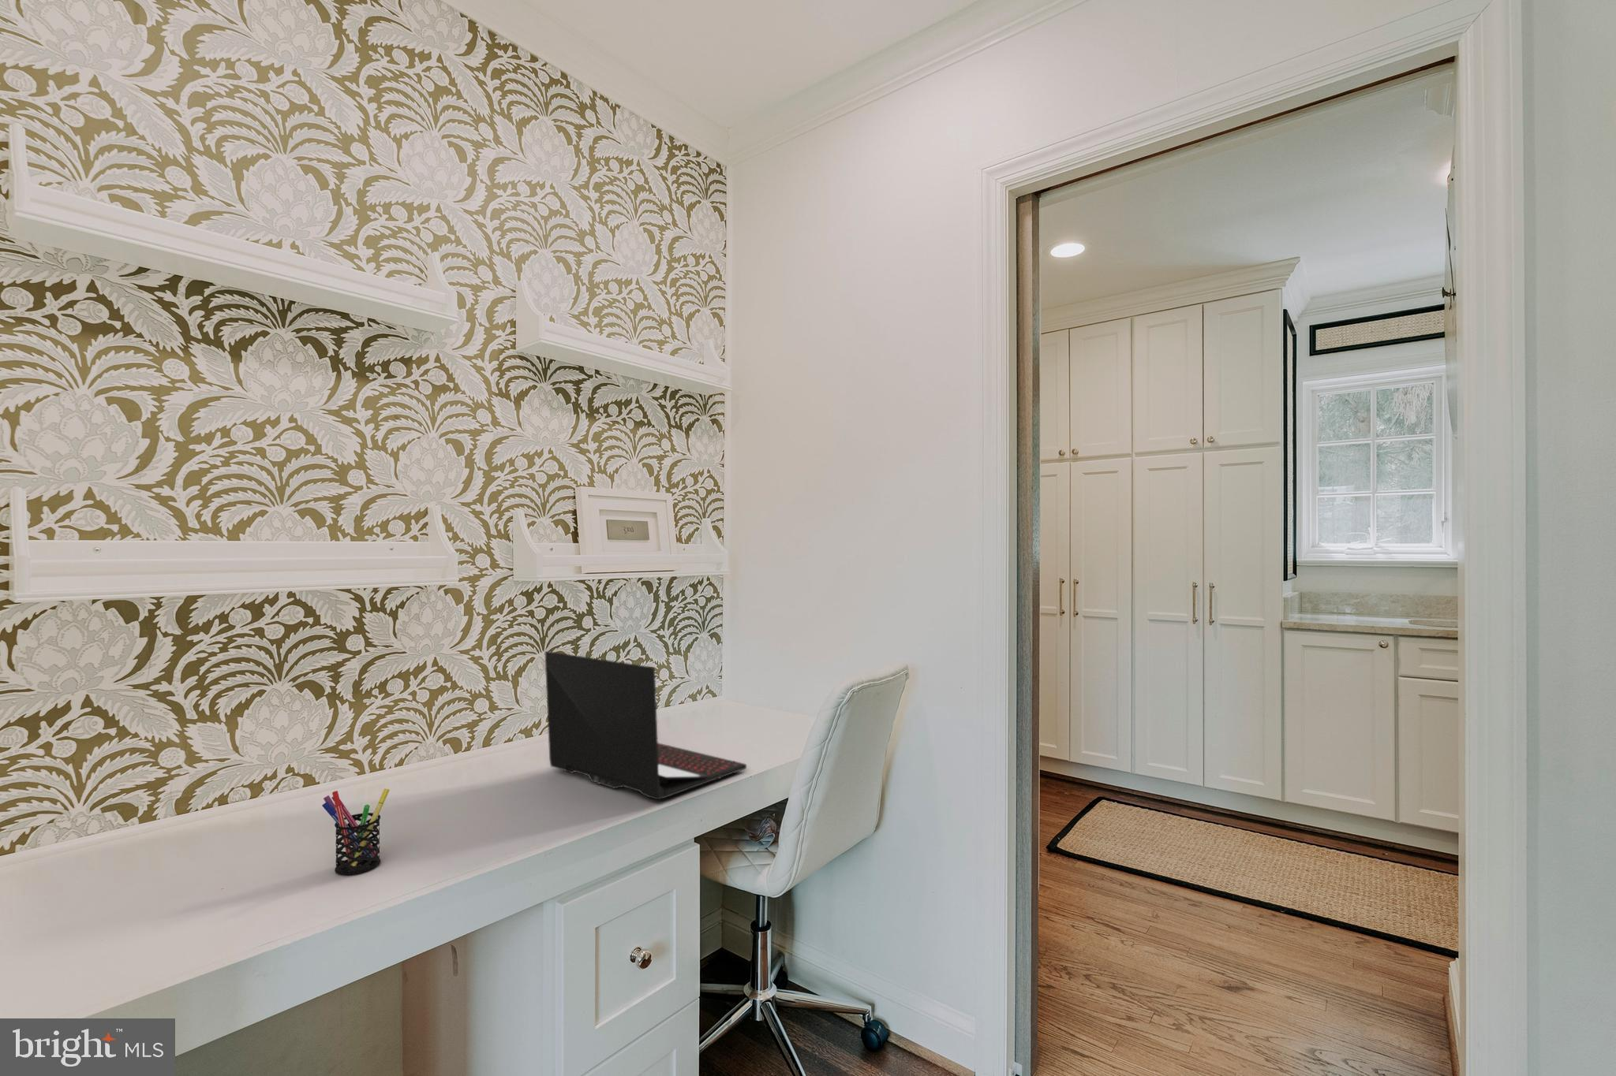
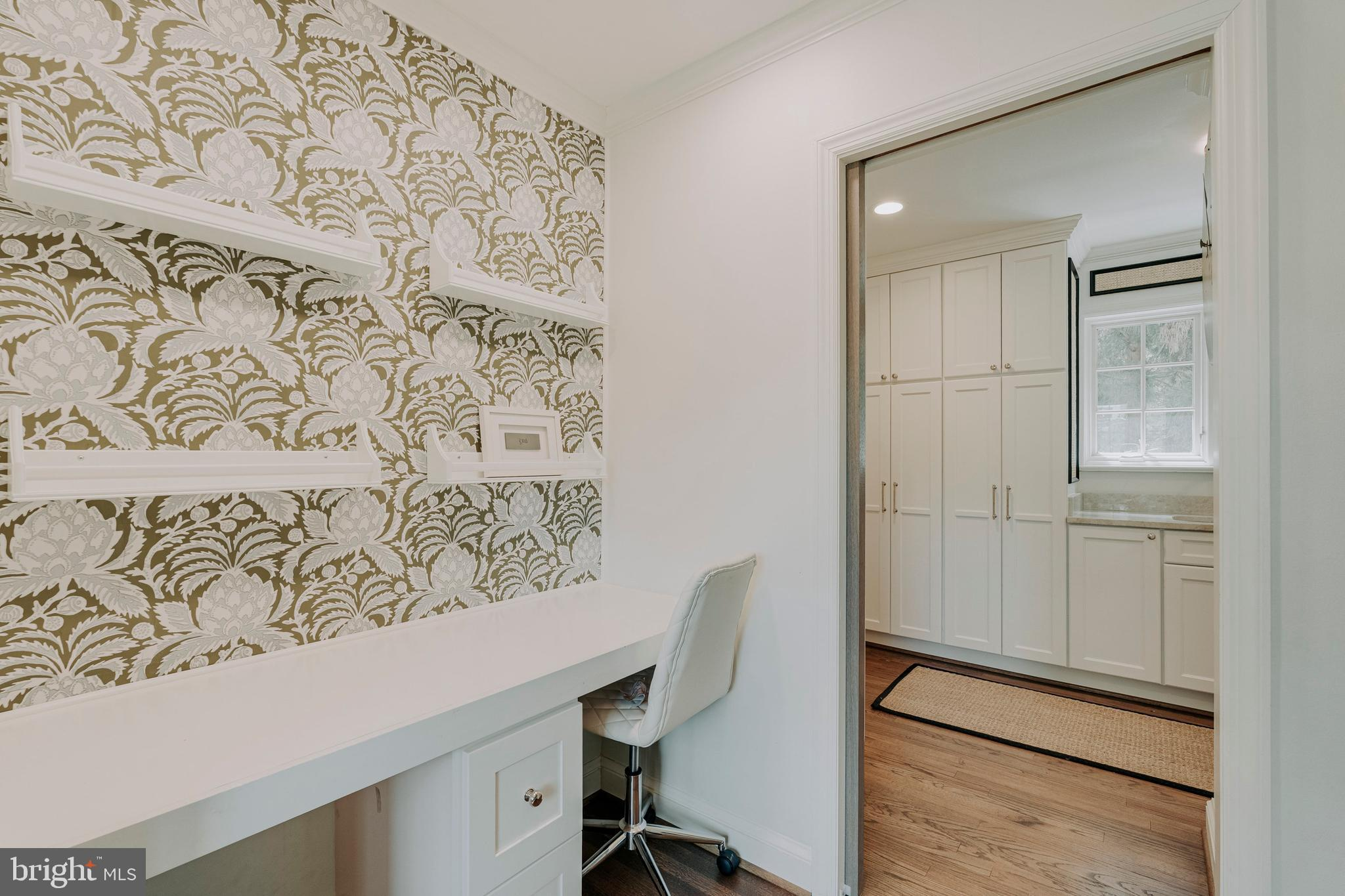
- laptop [543,651,747,801]
- pen holder [321,788,390,875]
